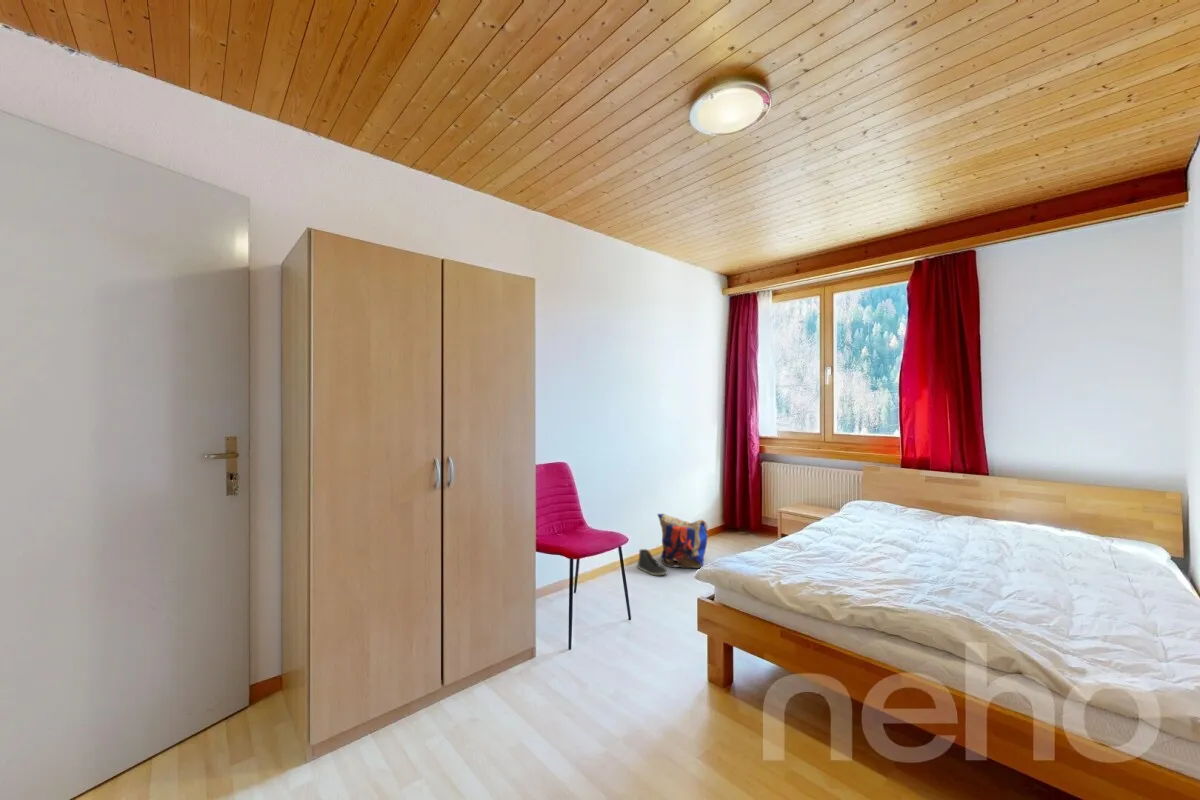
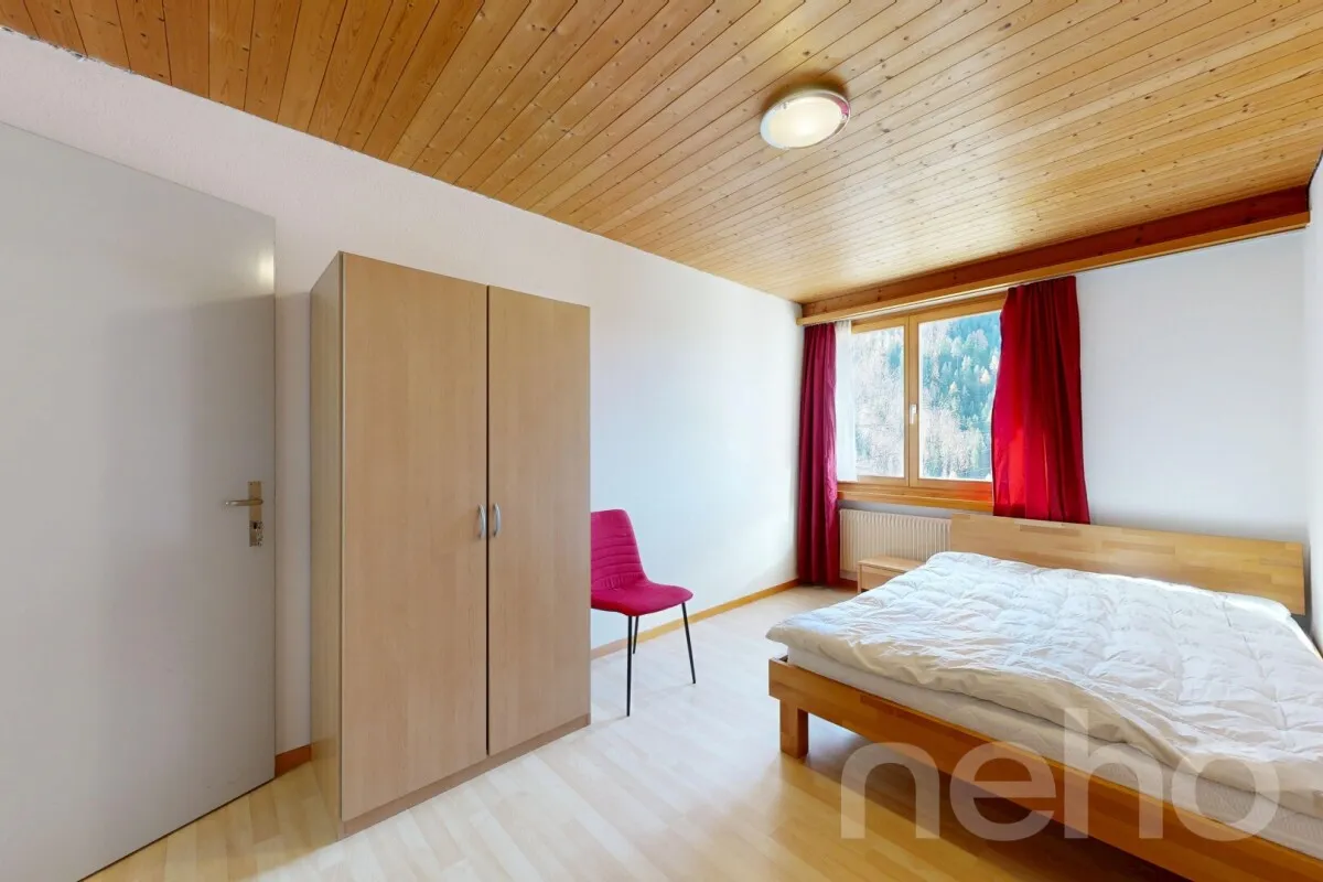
- sneaker [637,548,668,576]
- backpack [657,513,709,569]
